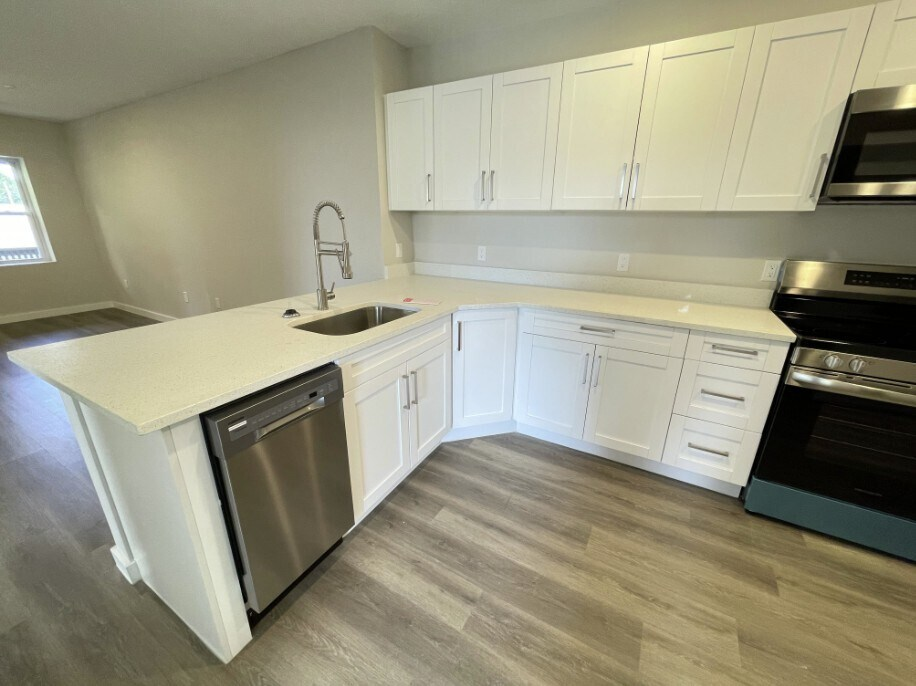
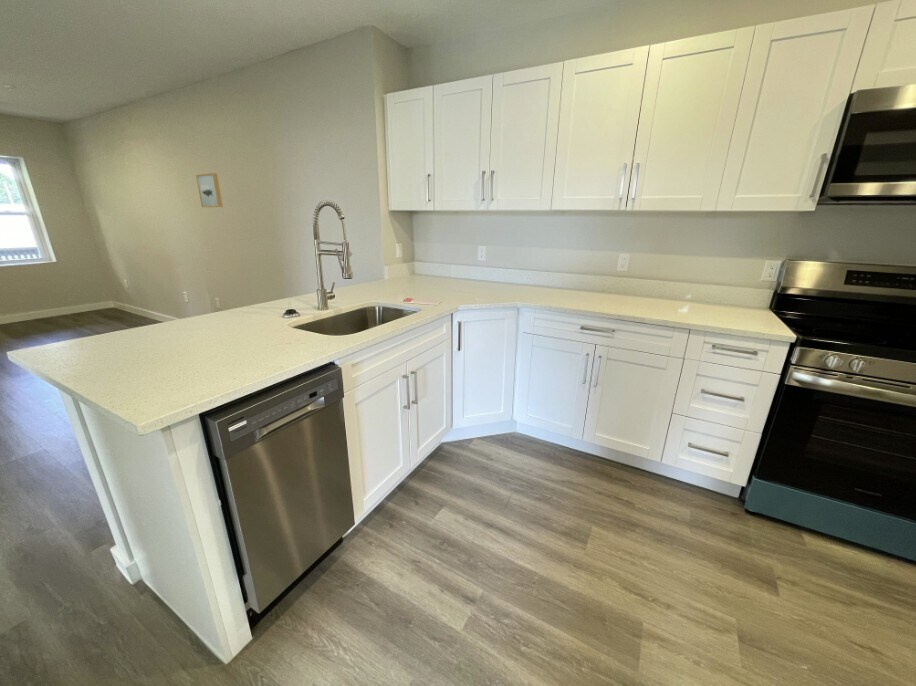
+ wall art [195,172,224,209]
